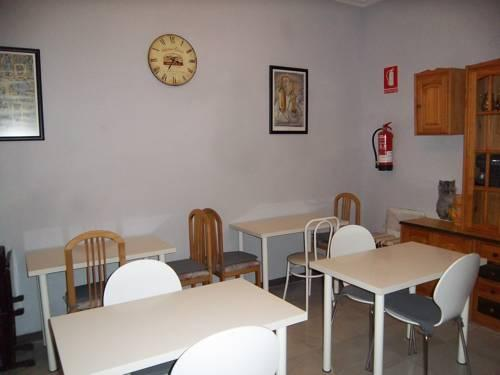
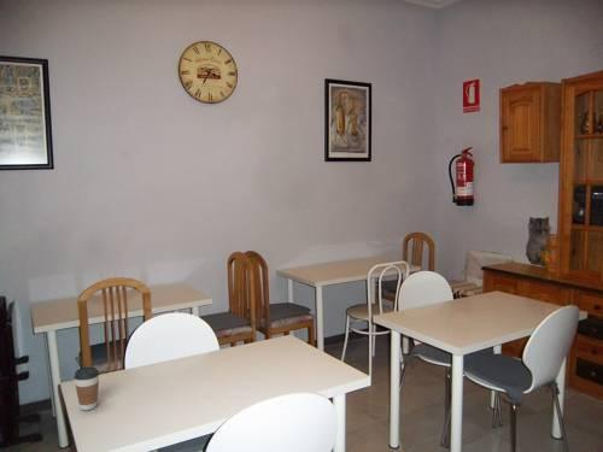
+ coffee cup [72,366,100,411]
